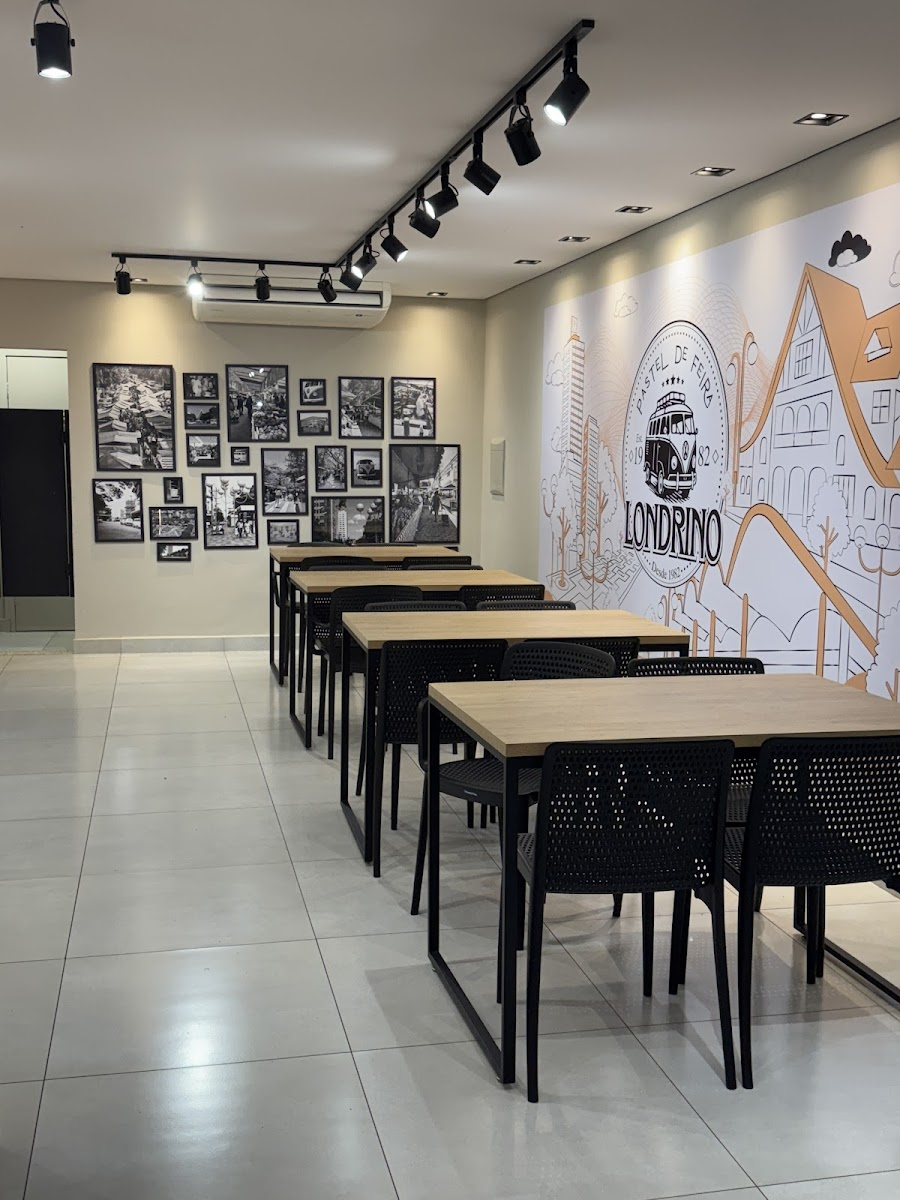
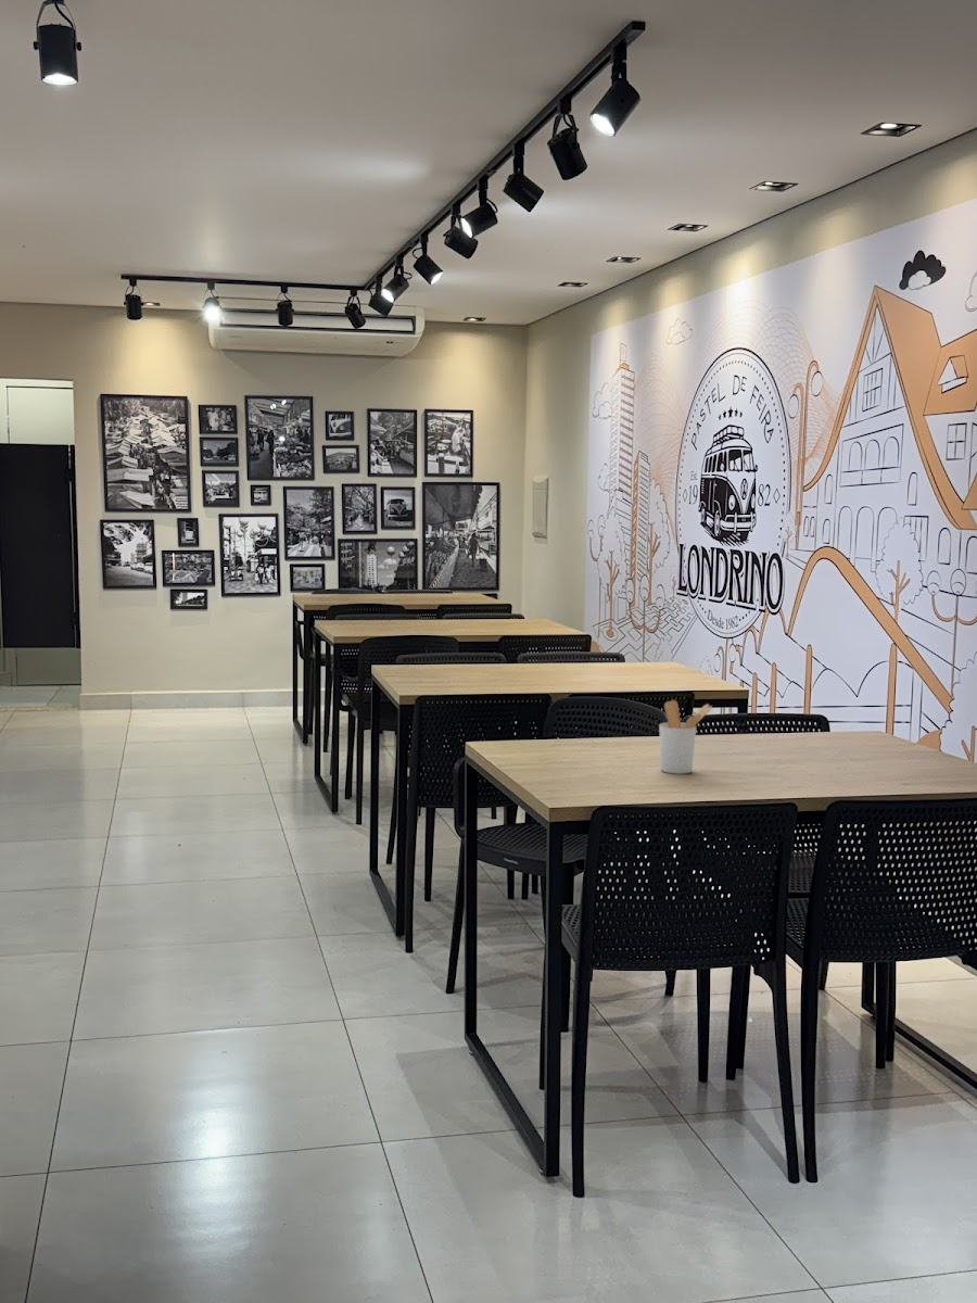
+ utensil holder [658,699,713,775]
